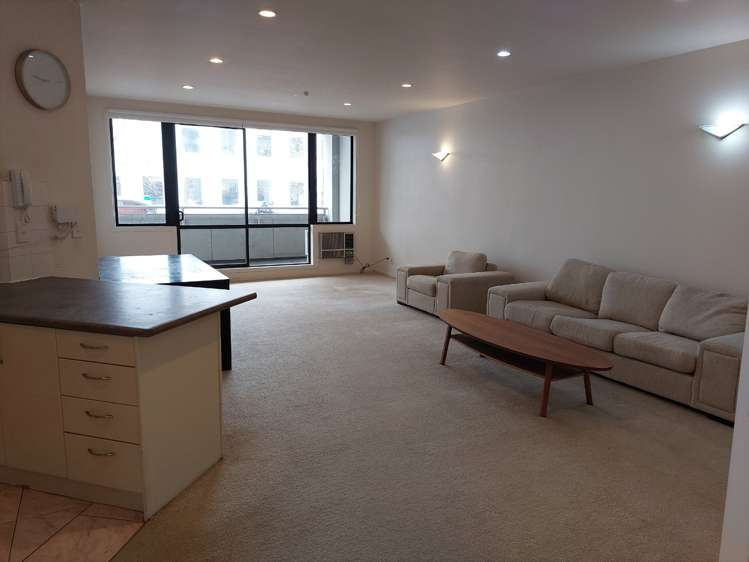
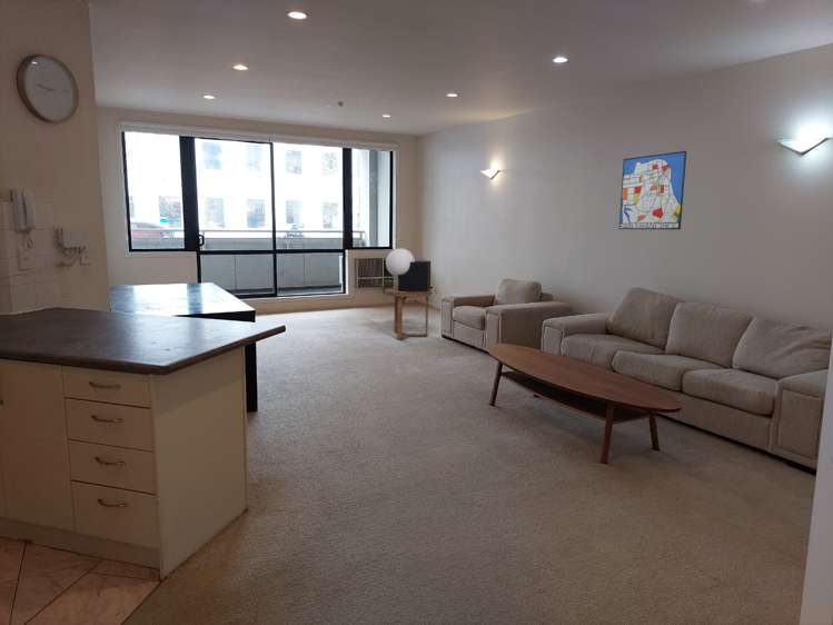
+ wall art [618,150,687,230]
+ table lamp [385,247,432,292]
+ side table [384,287,433,340]
